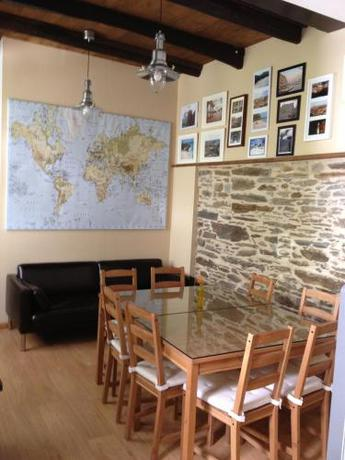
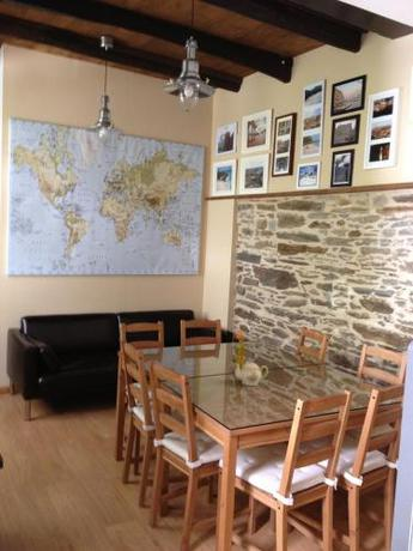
+ teapot [233,361,269,387]
